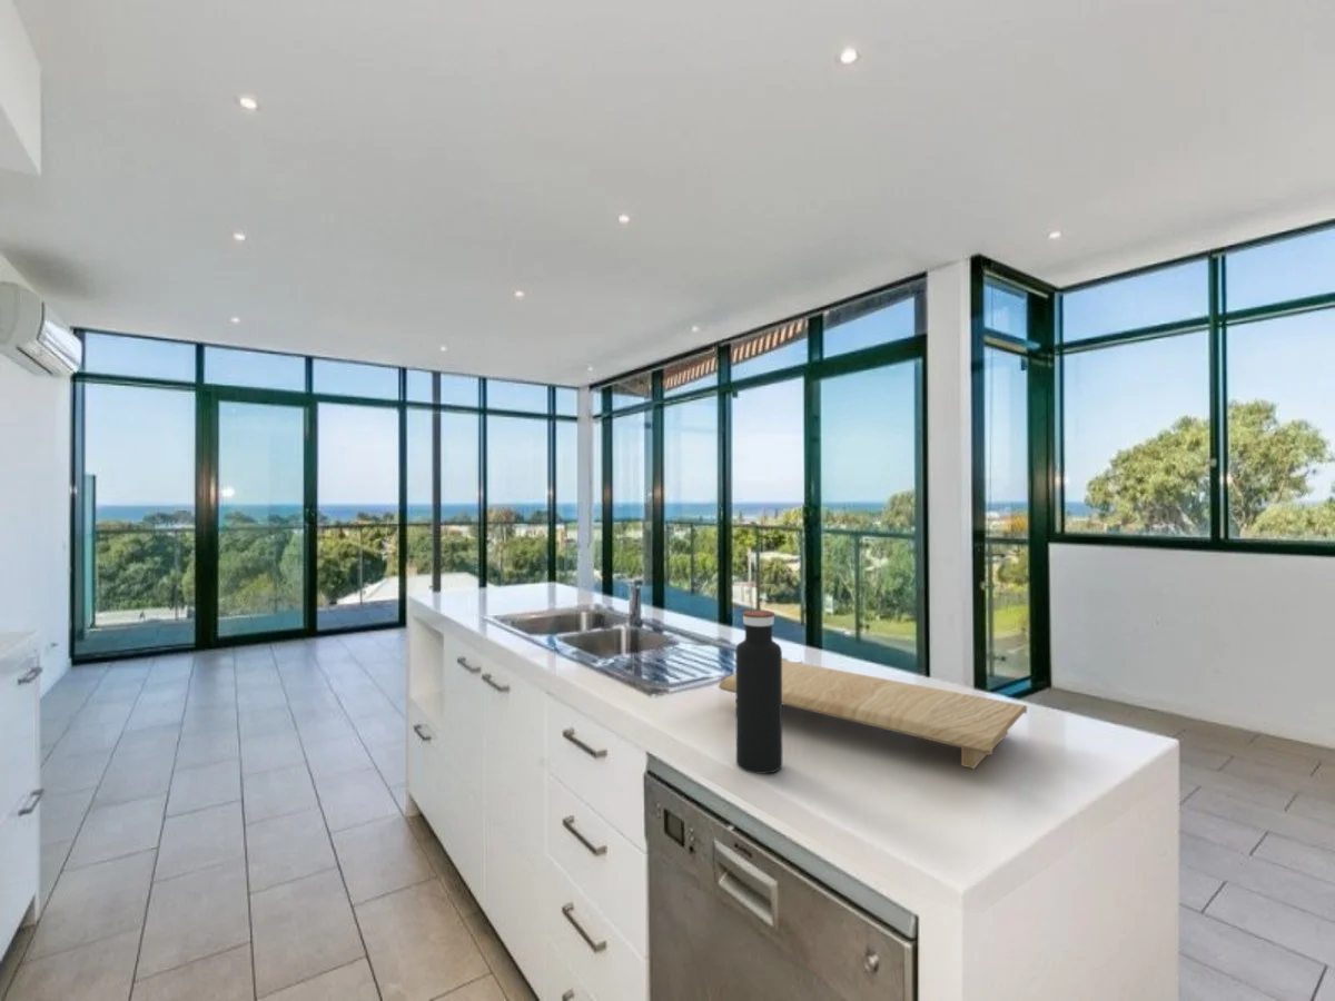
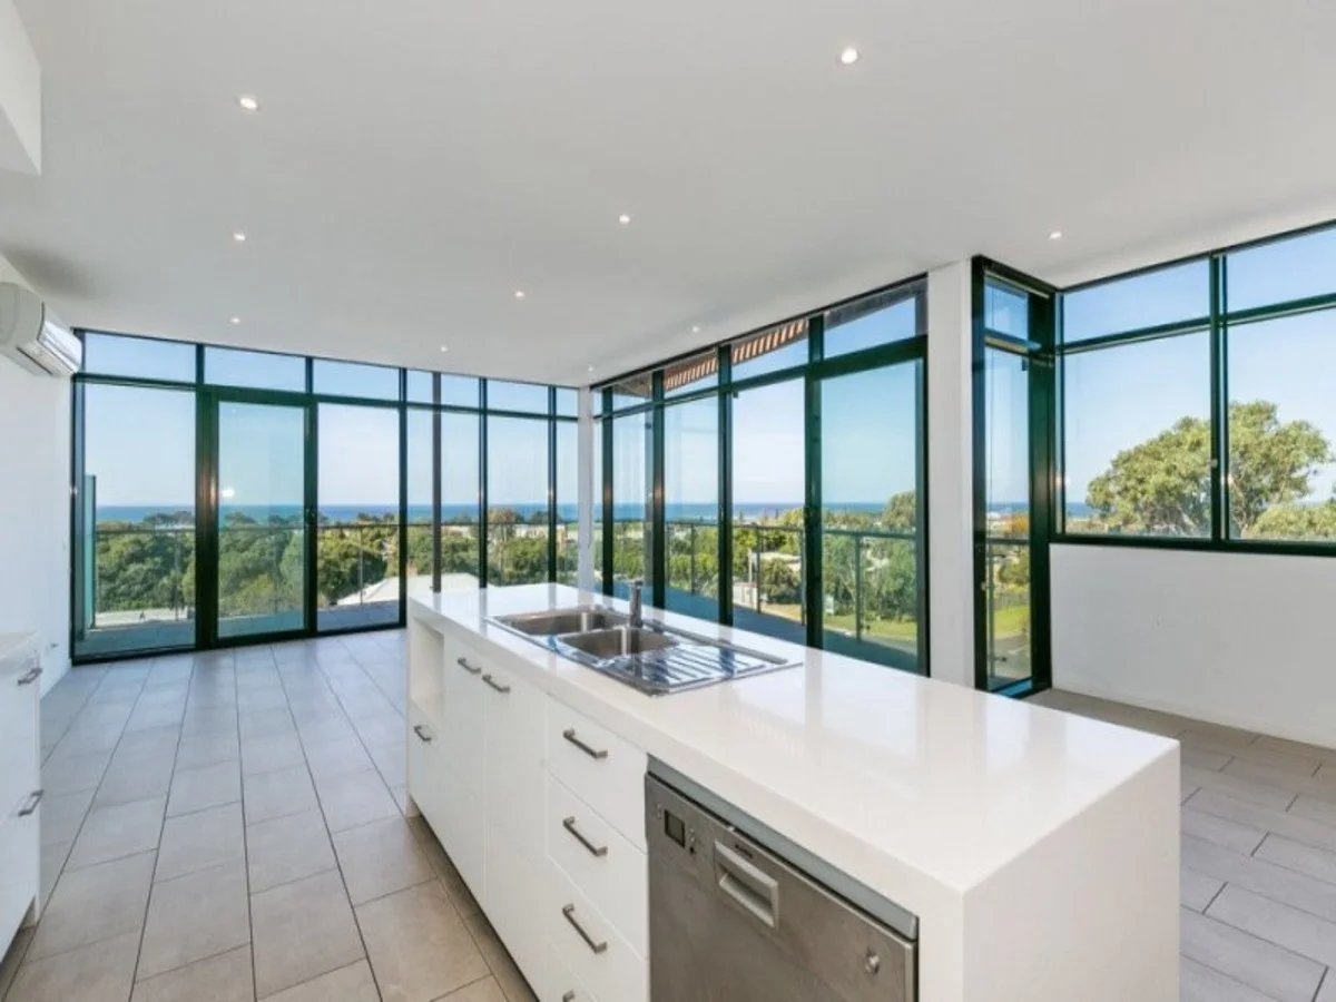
- water bottle [734,609,783,775]
- cutting board [718,658,1028,770]
